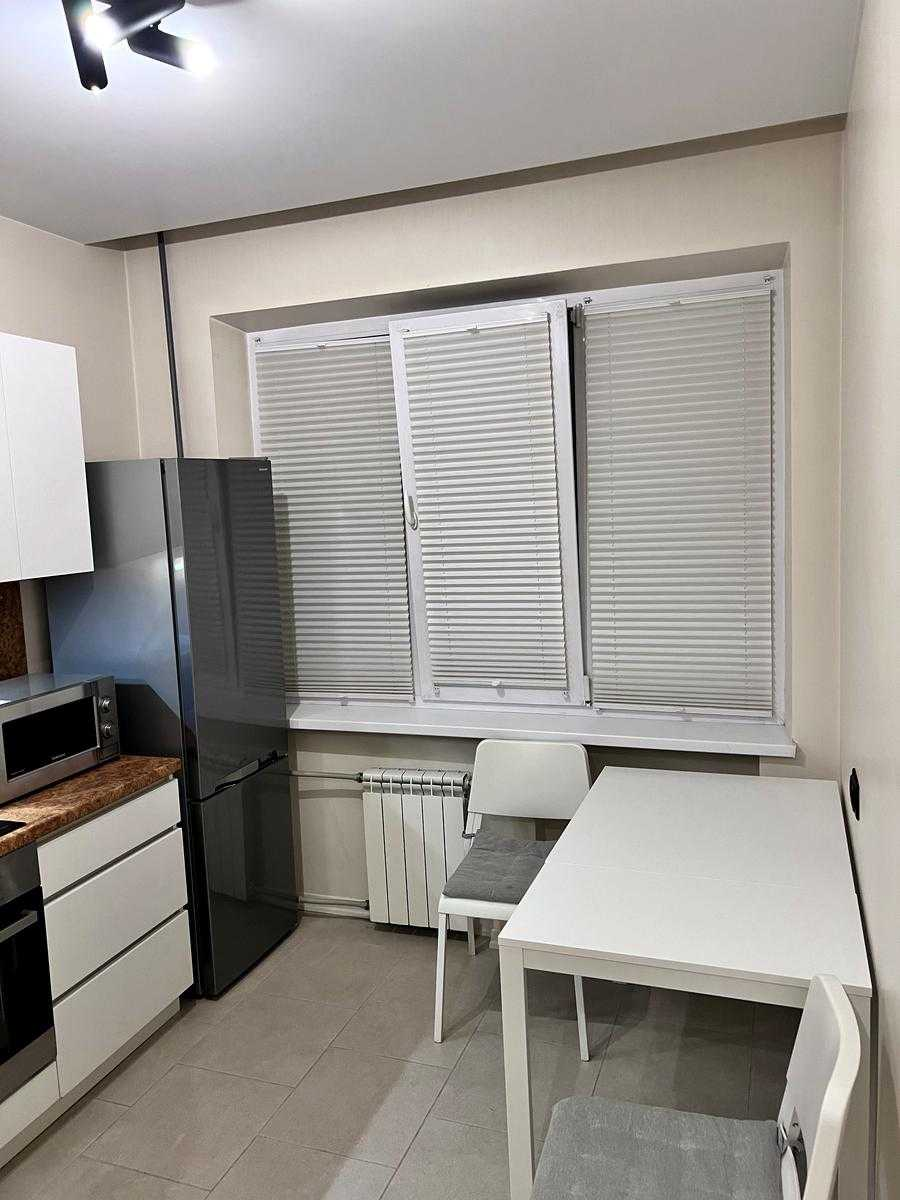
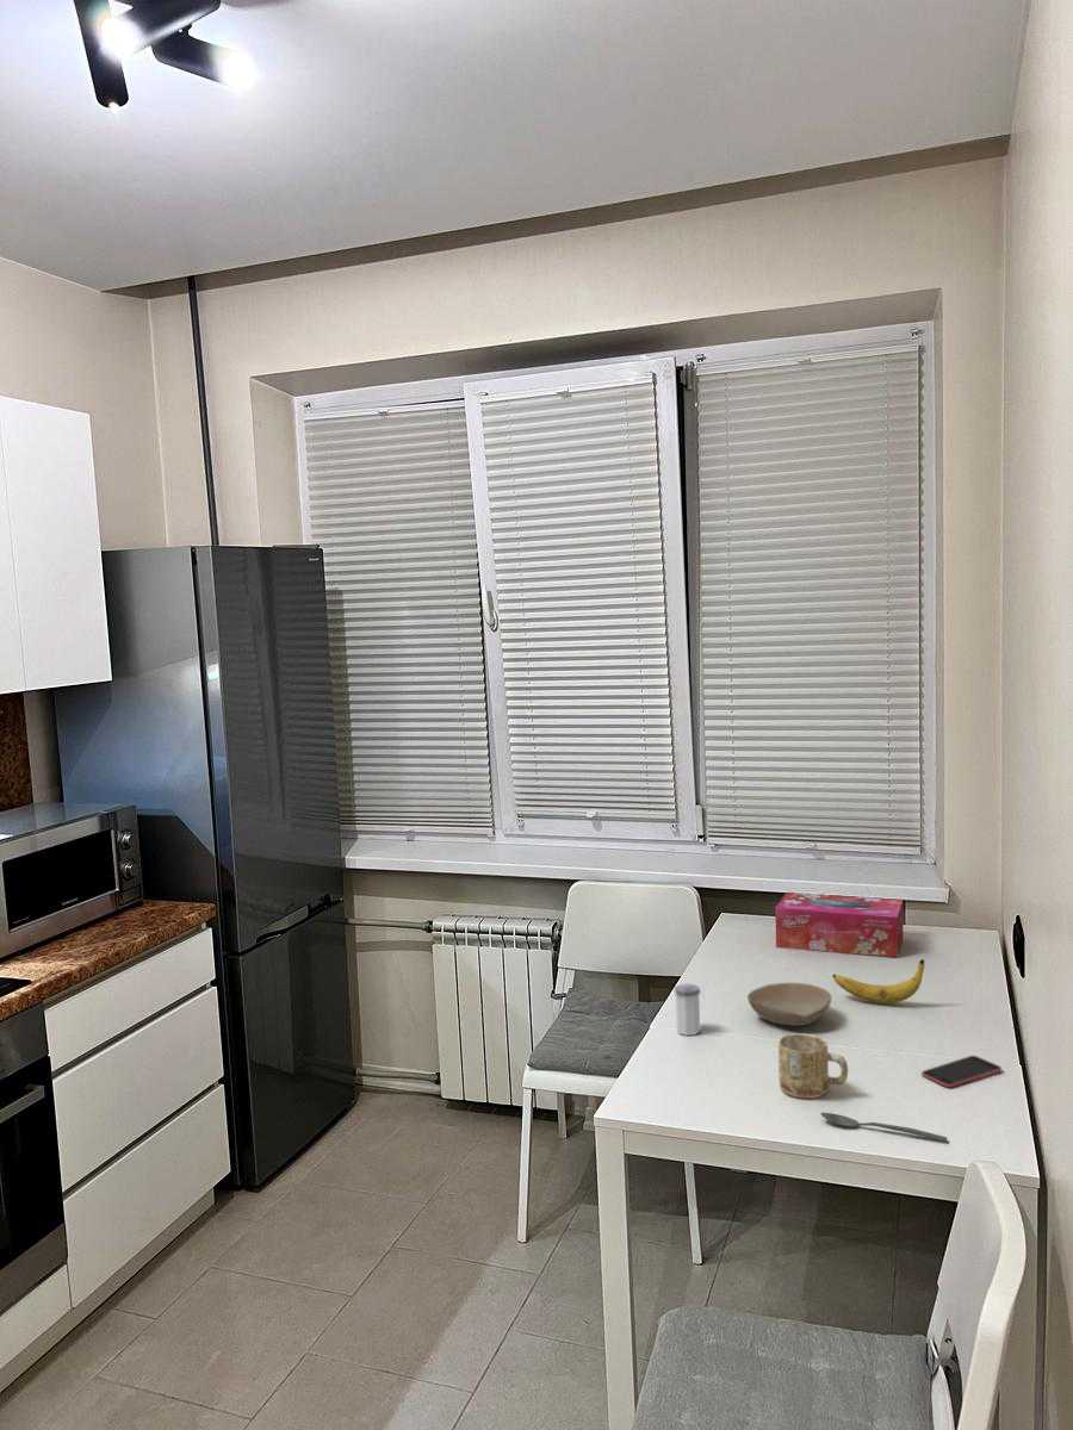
+ spoon [820,1112,949,1143]
+ tissue box [774,891,904,958]
+ bowl [746,982,832,1027]
+ banana [831,958,925,1005]
+ salt shaker [674,983,701,1037]
+ mug [777,1032,849,1099]
+ smartphone [920,1055,1003,1089]
